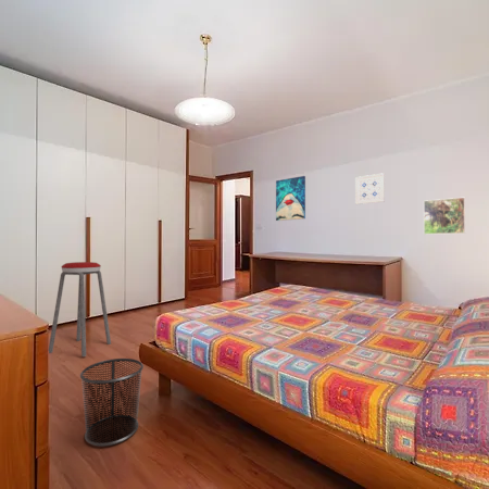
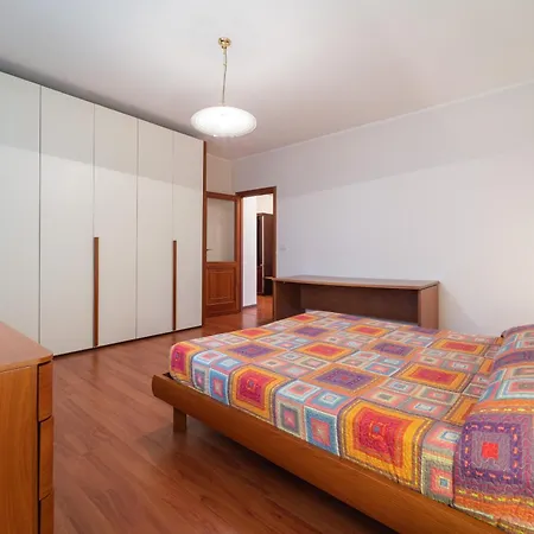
- music stool [48,261,112,358]
- wall art [354,172,386,205]
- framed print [423,197,466,236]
- waste bin [79,358,145,448]
- wall art [275,175,306,222]
